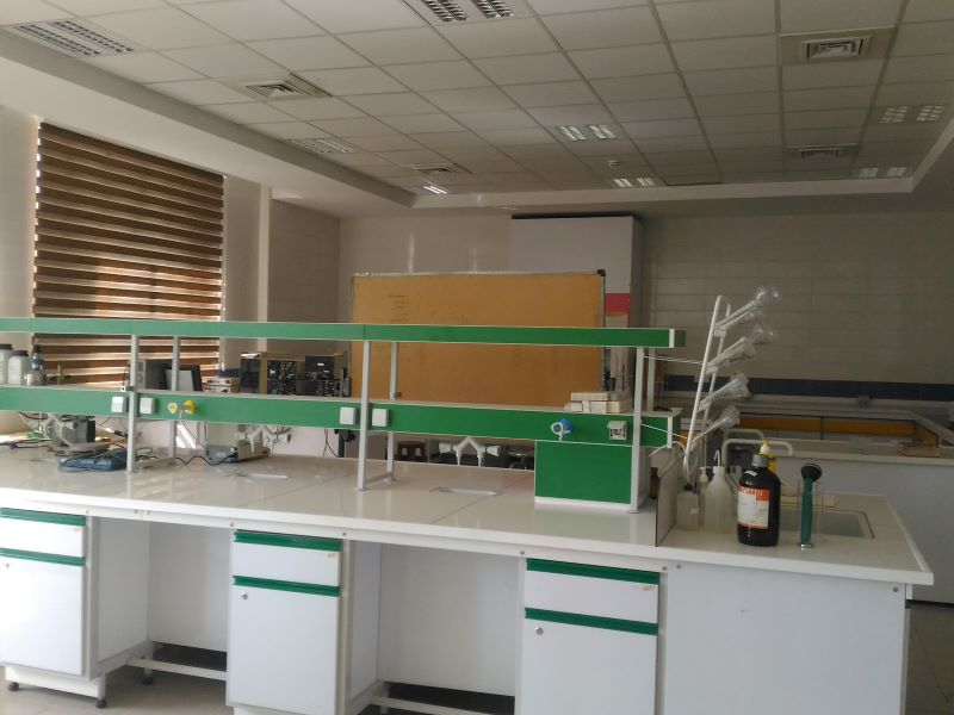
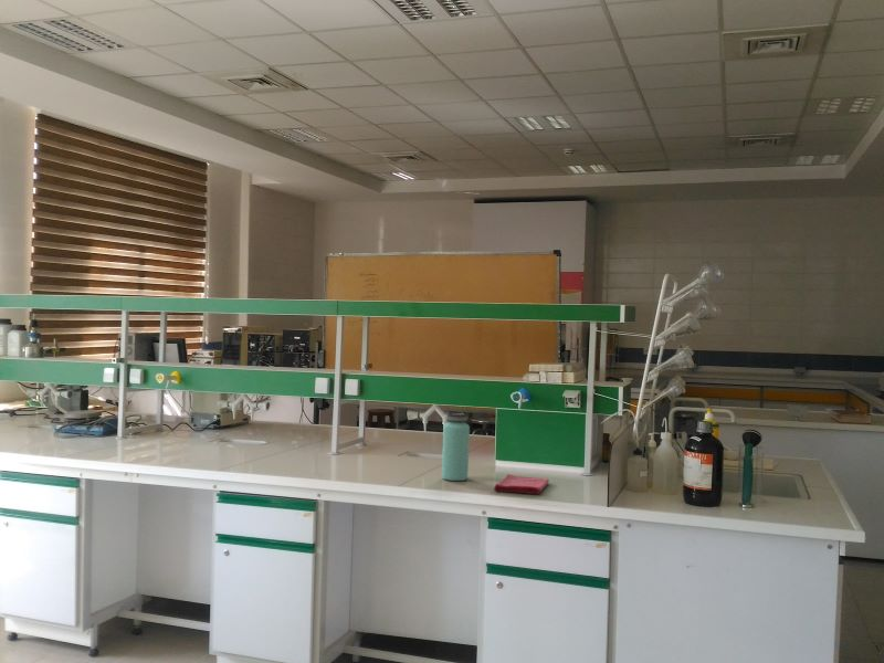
+ bottle [441,412,471,482]
+ dish towel [493,473,550,495]
